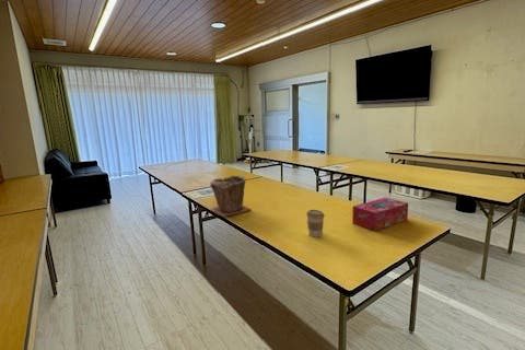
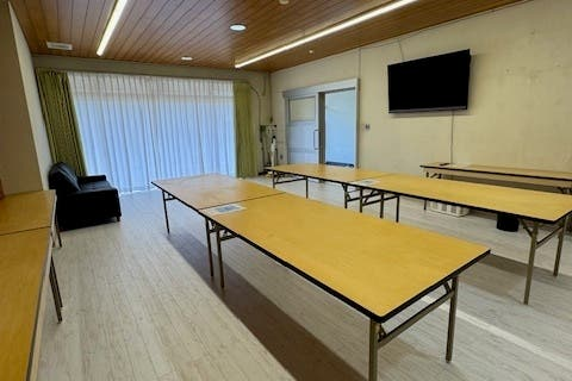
- coffee cup [305,209,326,238]
- plant pot [209,174,253,218]
- tissue box [351,197,409,232]
